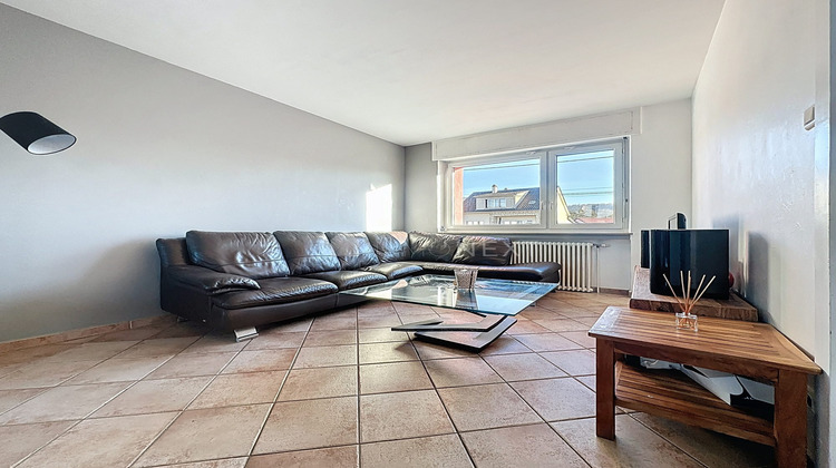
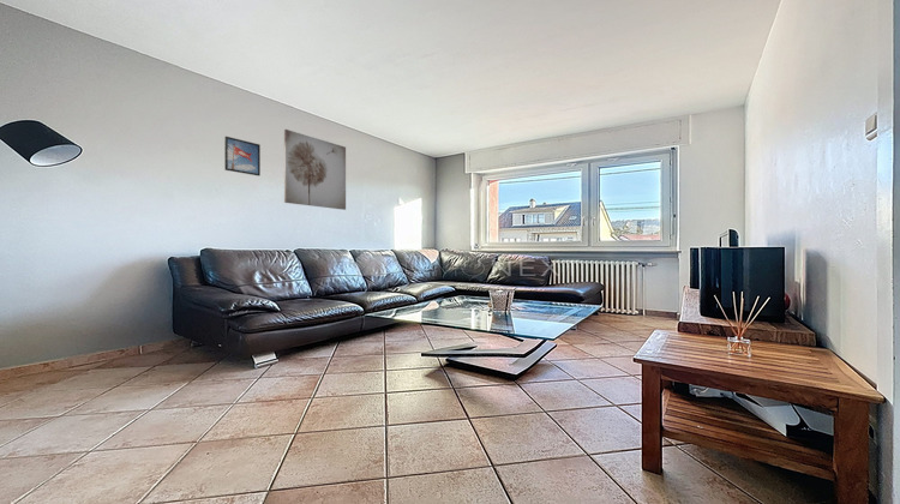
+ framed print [223,136,262,178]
+ wall art [283,128,347,211]
